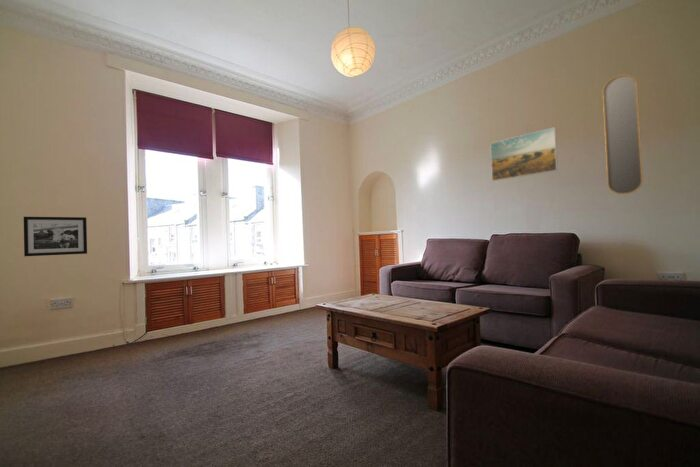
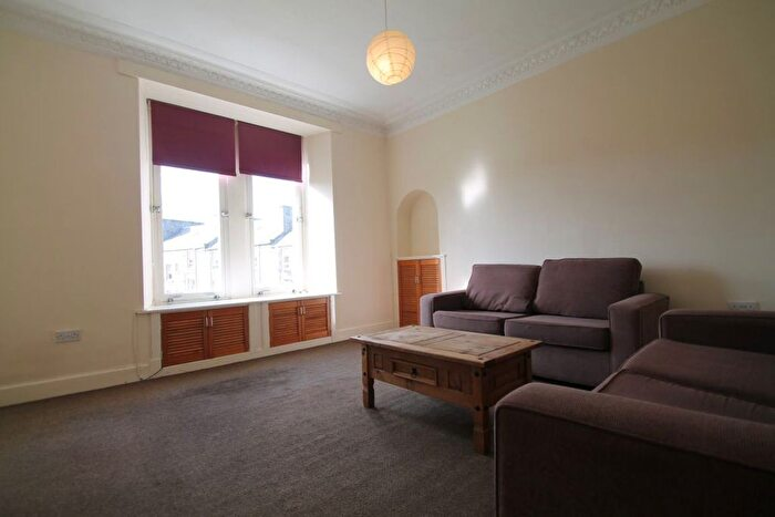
- picture frame [23,216,88,257]
- home mirror [602,73,644,195]
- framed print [489,126,559,182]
